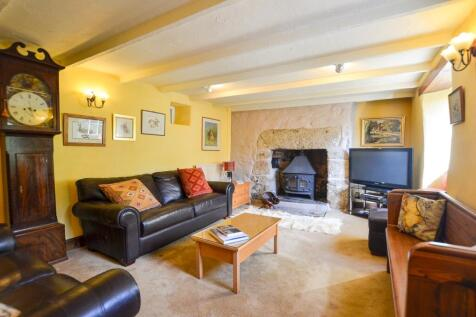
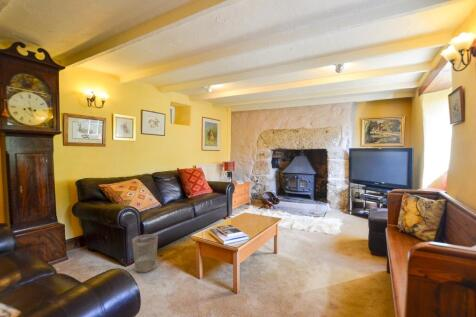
+ wastebasket [131,233,159,273]
